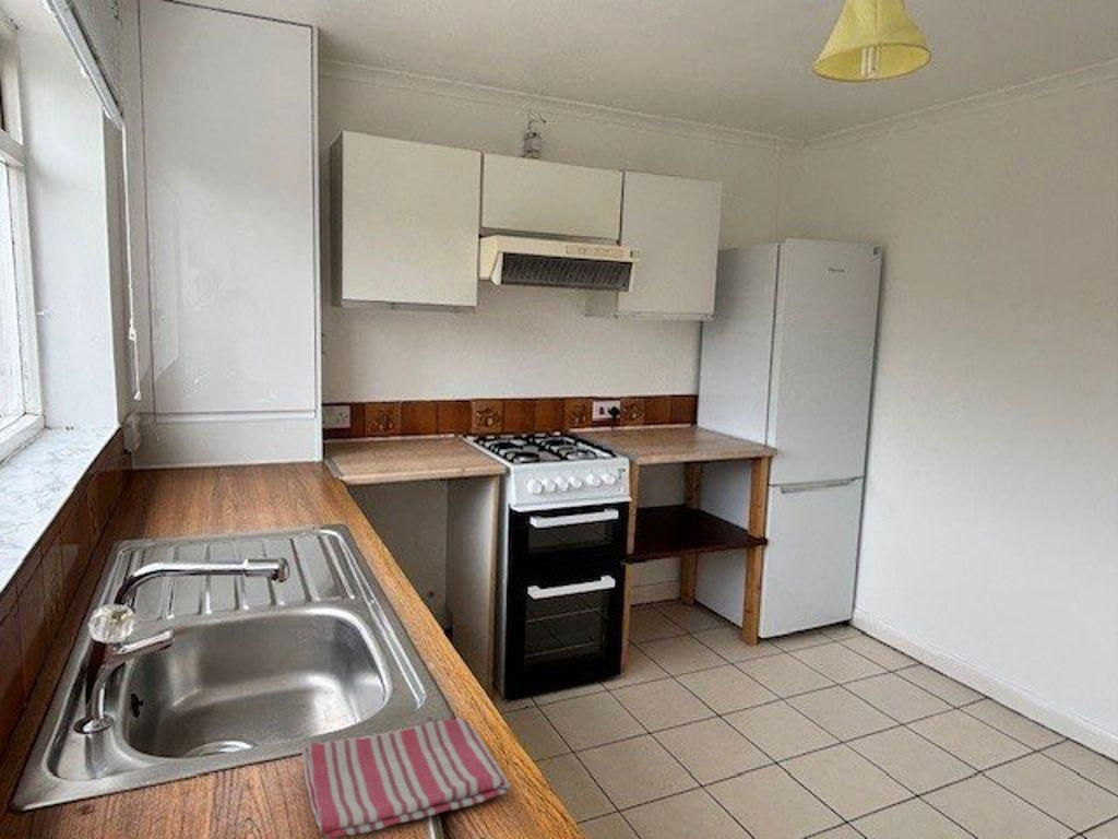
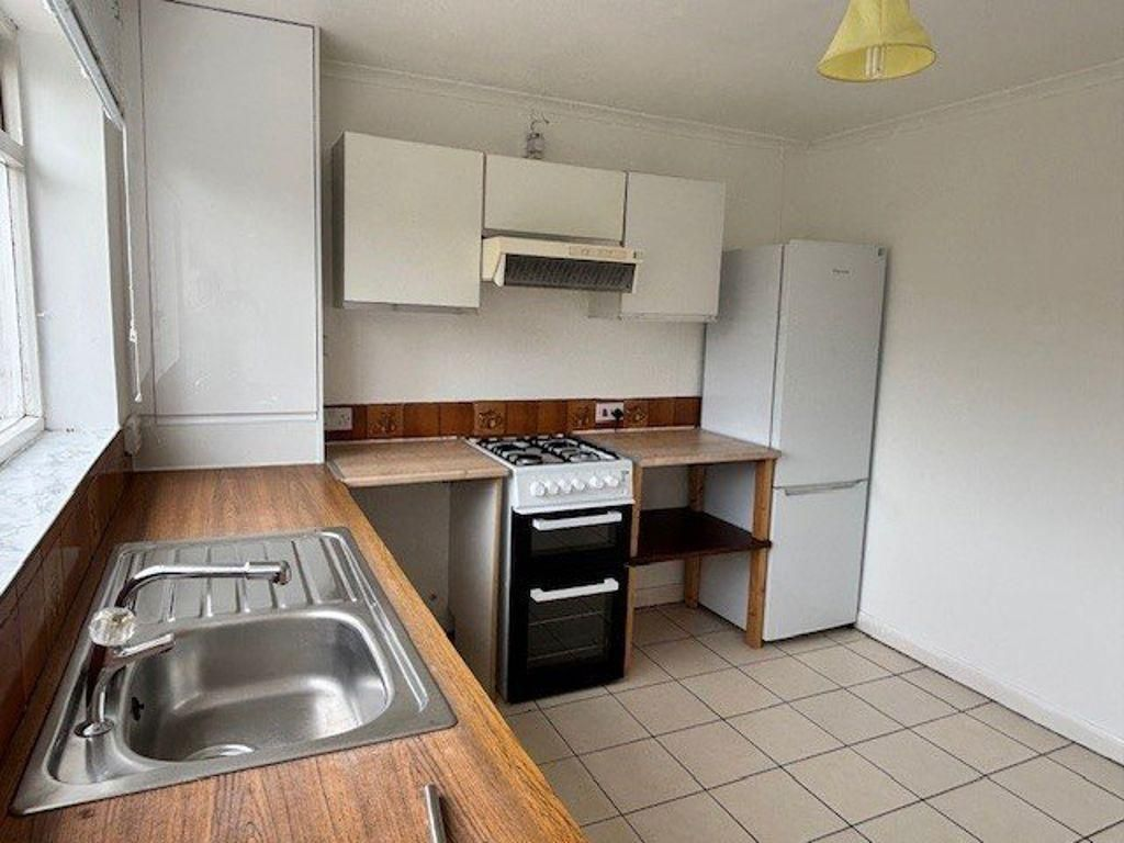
- dish towel [300,718,511,839]
